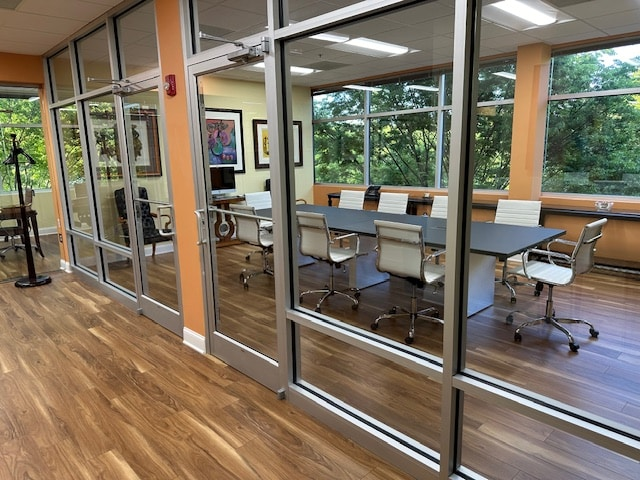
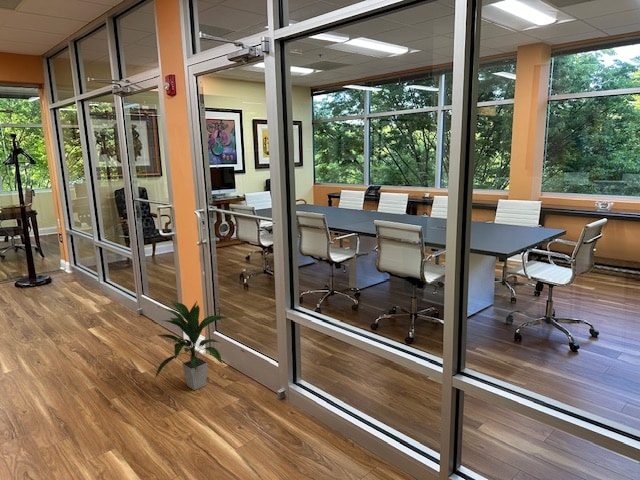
+ indoor plant [153,300,230,391]
